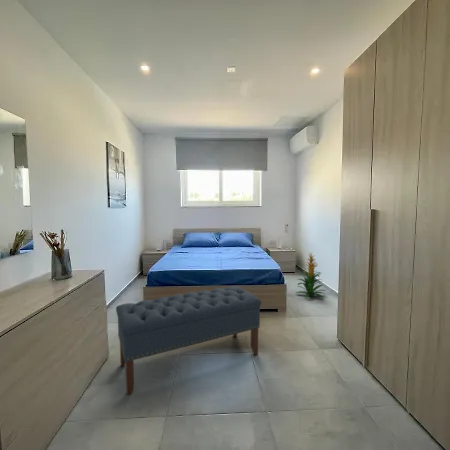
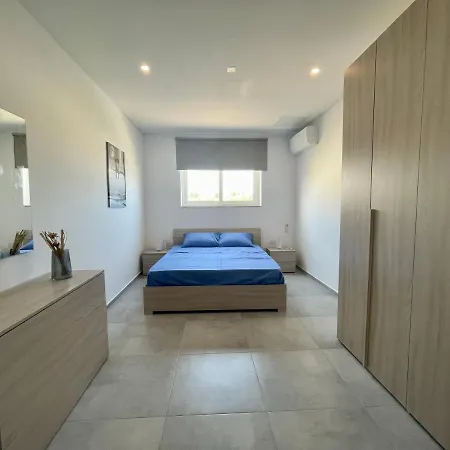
- bench [115,285,262,396]
- indoor plant [295,251,326,299]
